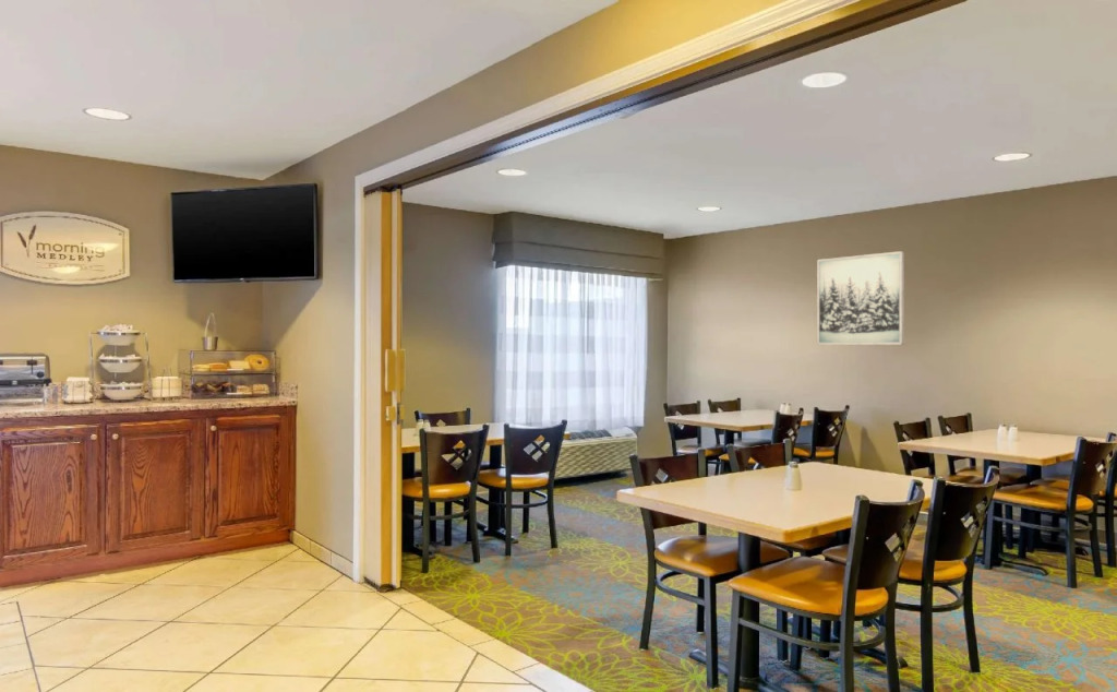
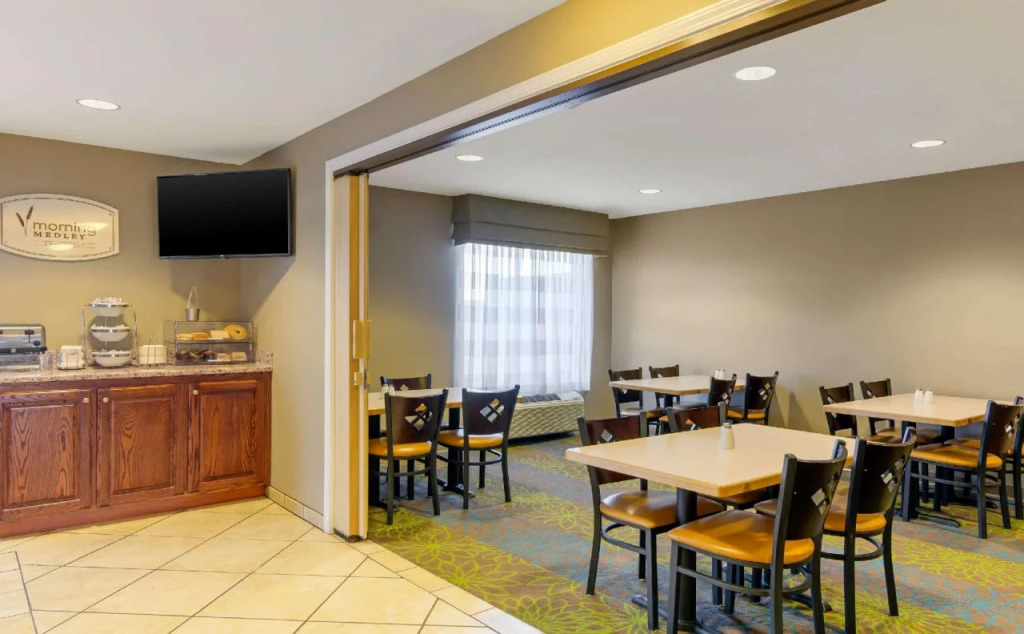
- wall art [816,250,905,346]
